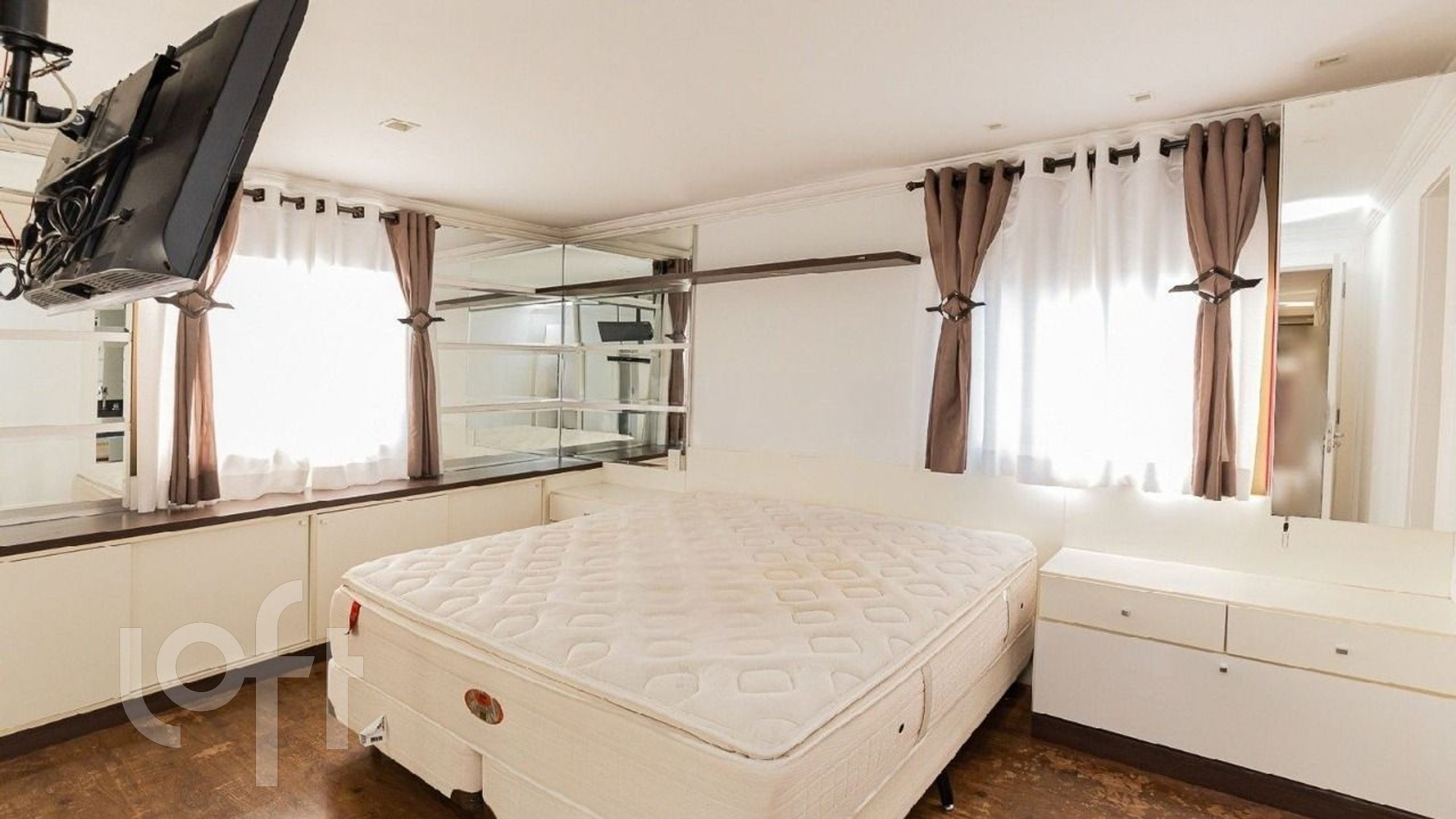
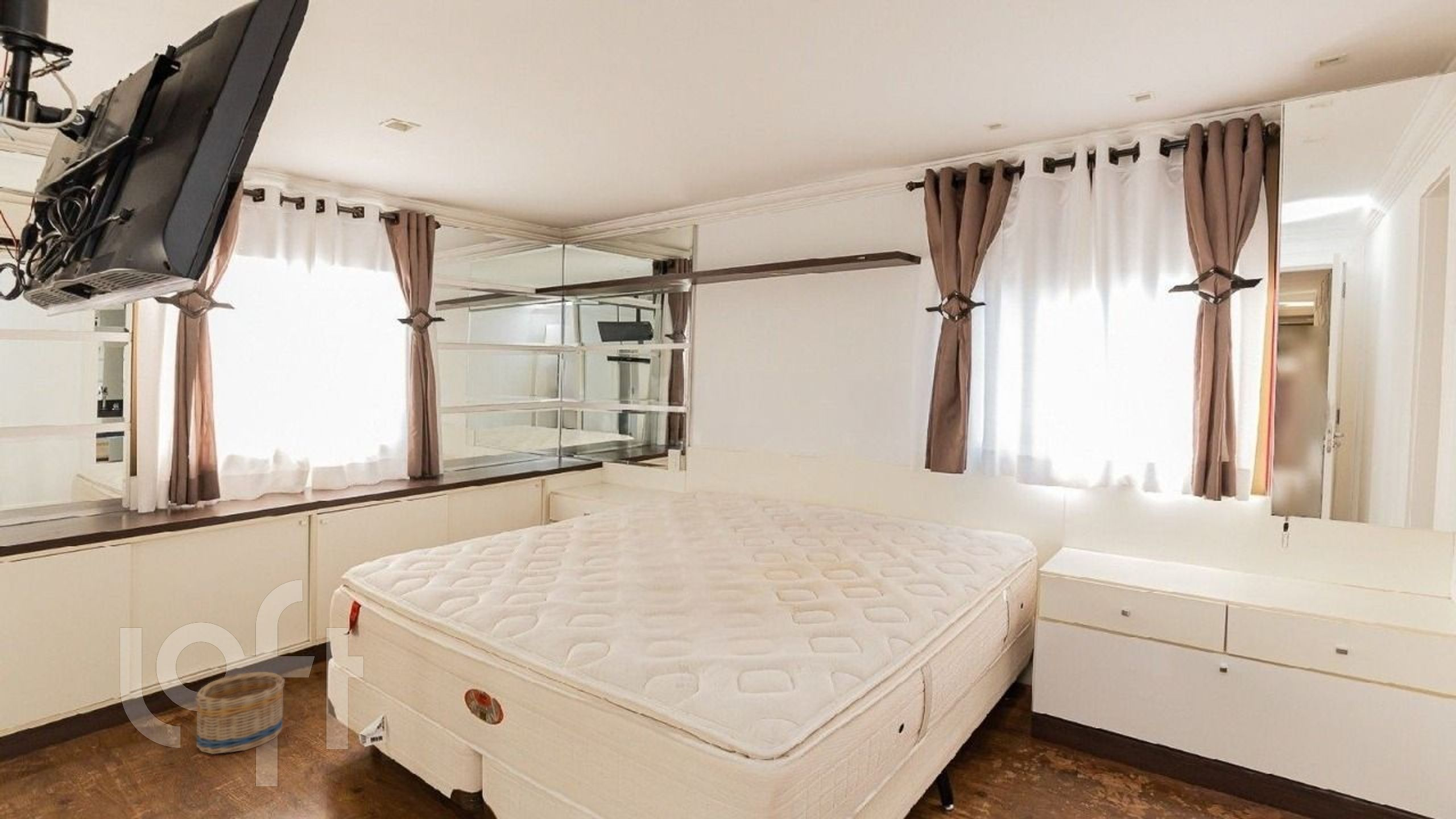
+ basket [195,671,286,755]
